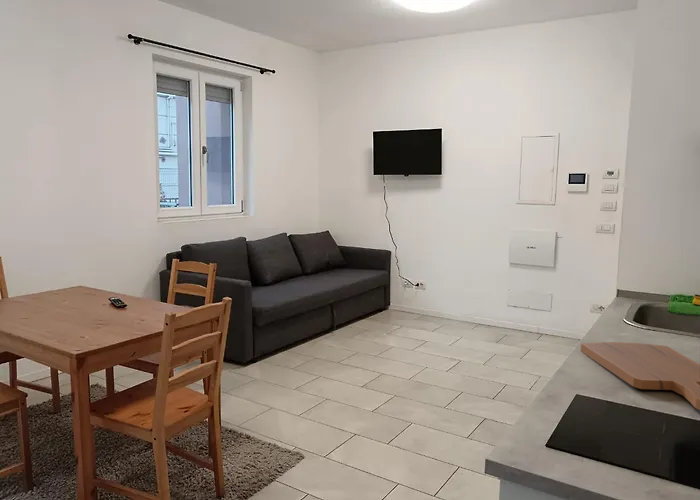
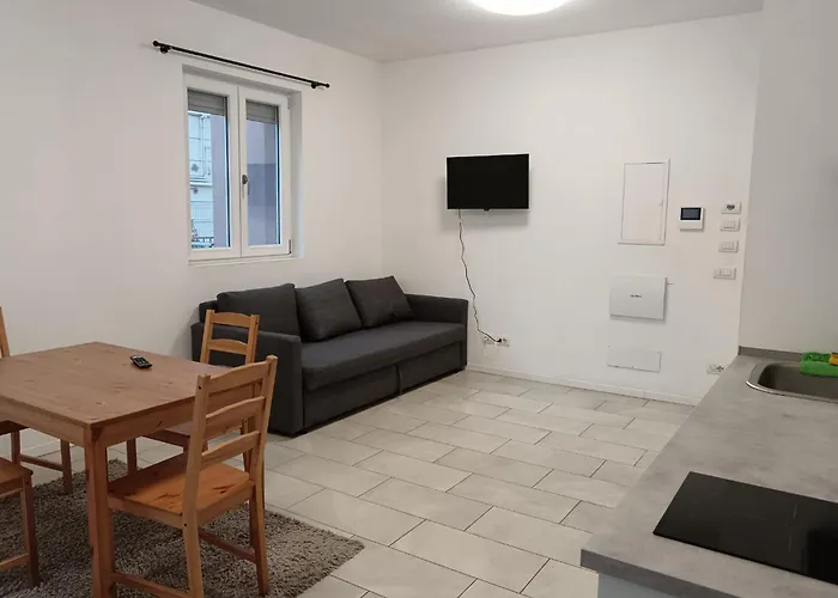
- cutting board [580,341,700,411]
